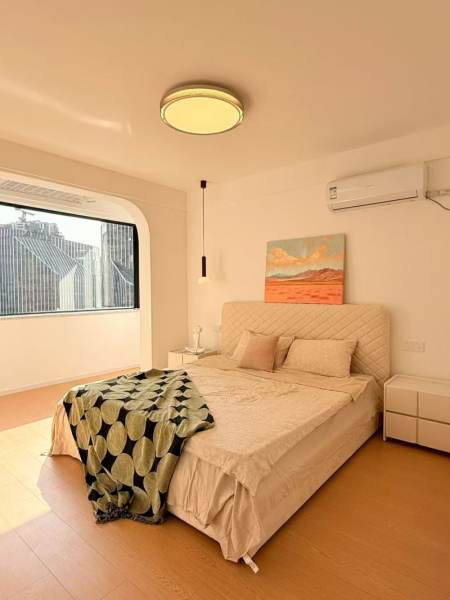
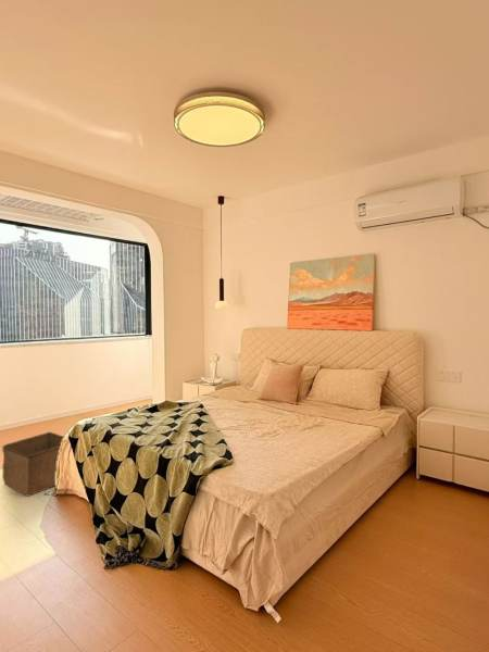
+ storage bin [1,431,65,498]
